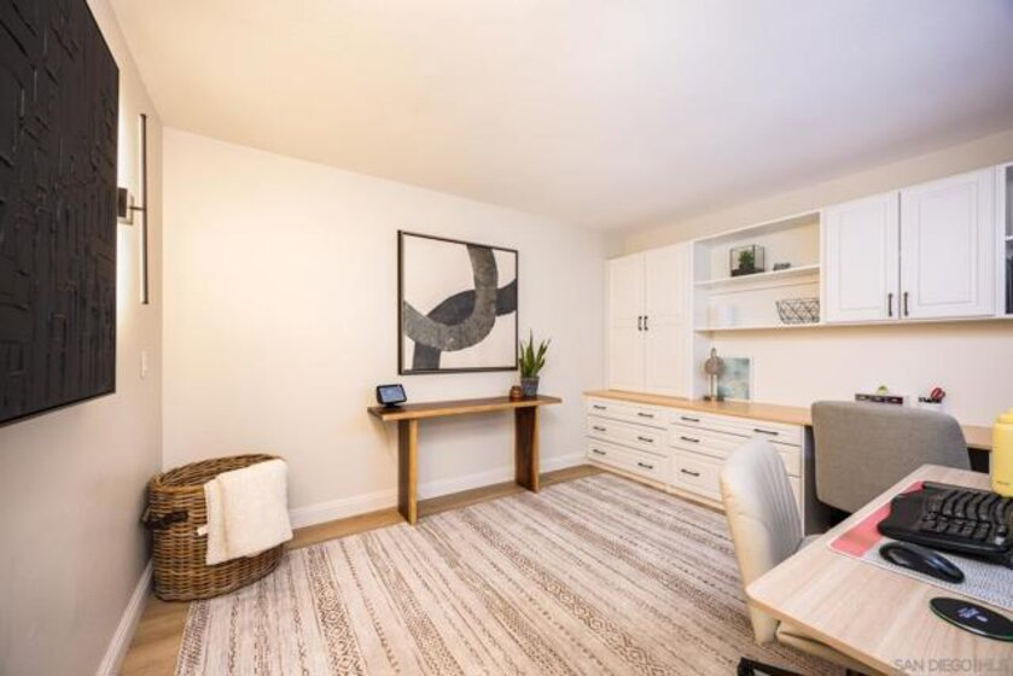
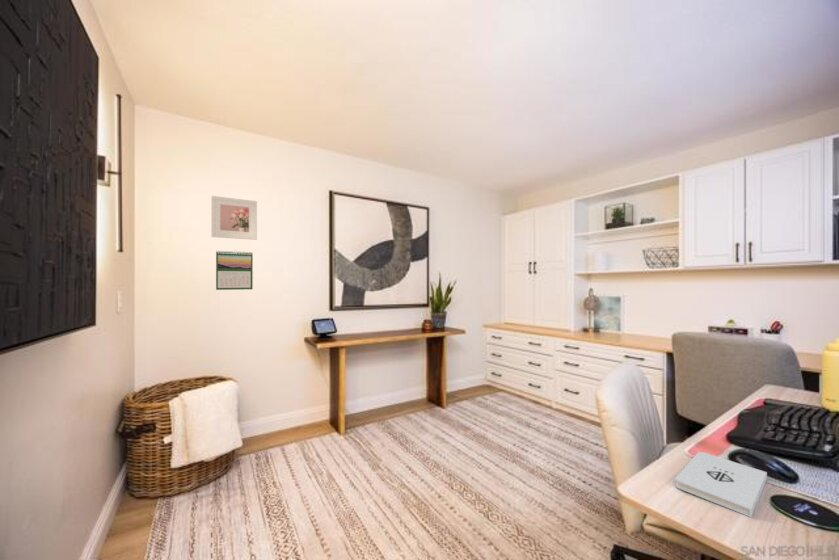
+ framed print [211,195,258,241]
+ notepad [675,451,768,518]
+ calendar [215,250,254,291]
